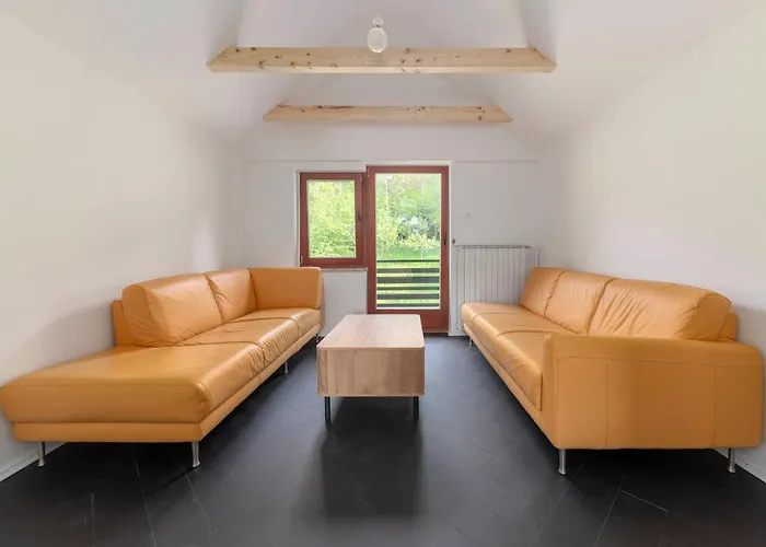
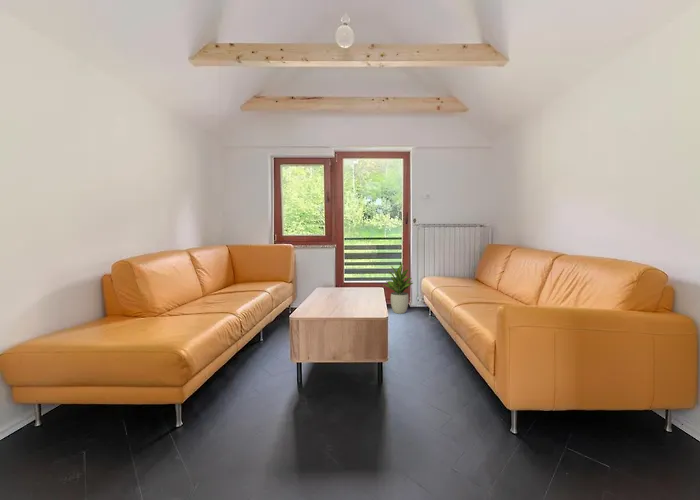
+ potted plant [382,262,414,315]
